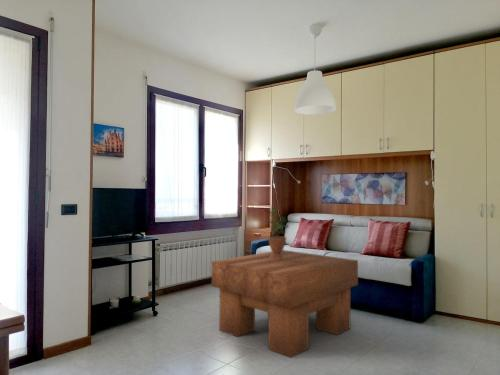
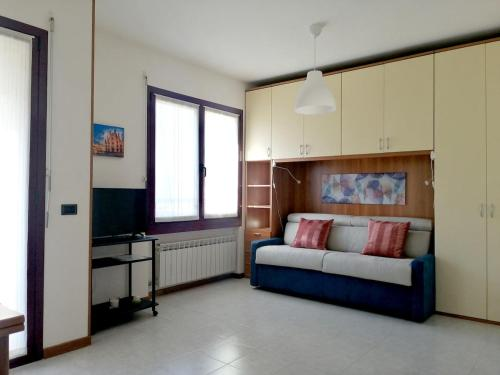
- coffee table [211,249,359,359]
- potted plant [262,206,290,259]
